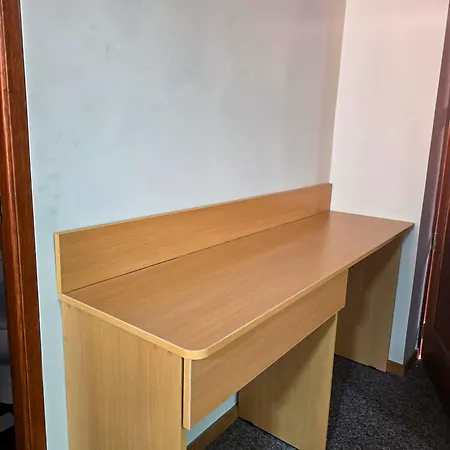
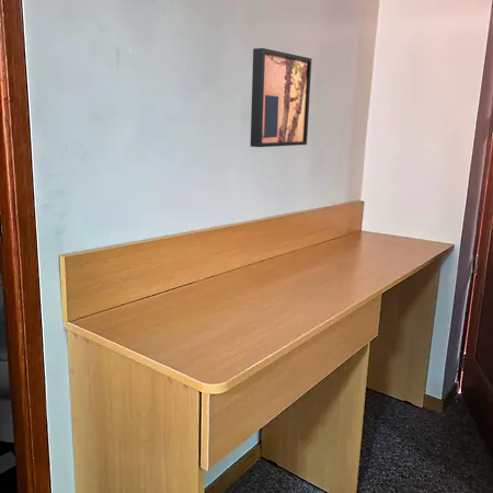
+ wall art [250,47,313,148]
